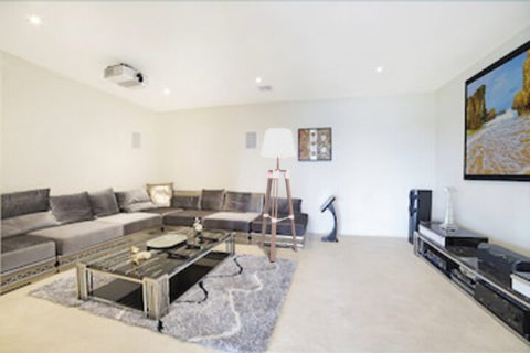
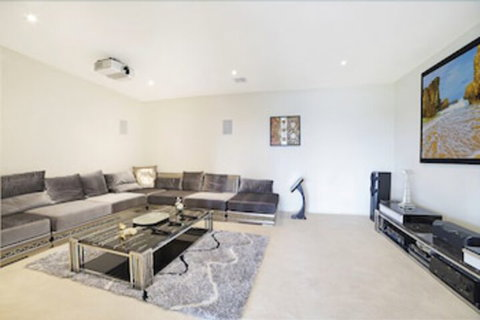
- floor lamp [258,127,299,263]
